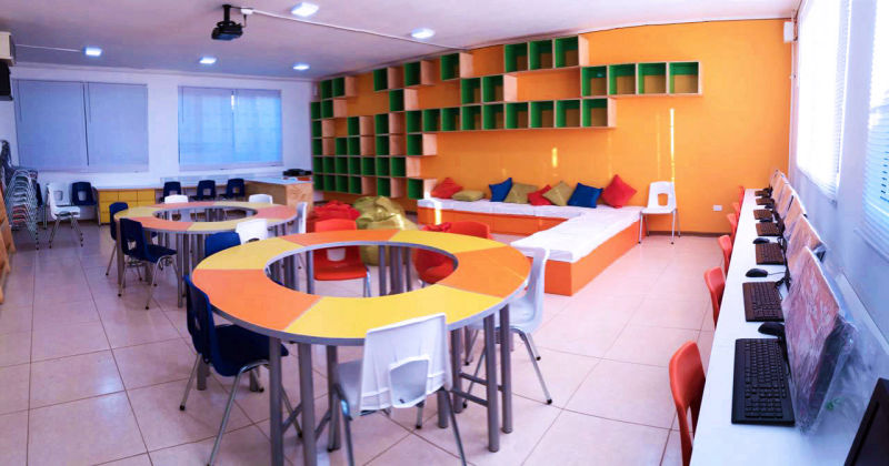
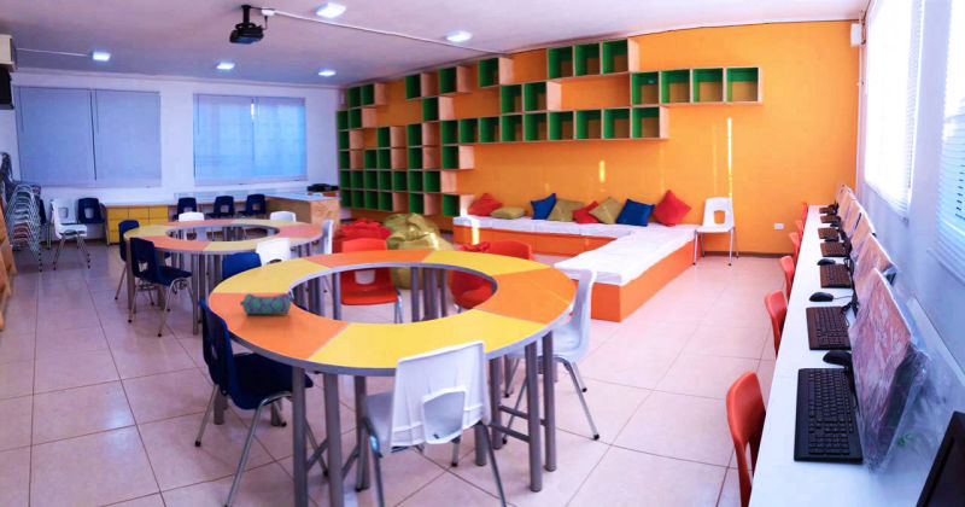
+ pencil case [239,292,292,315]
